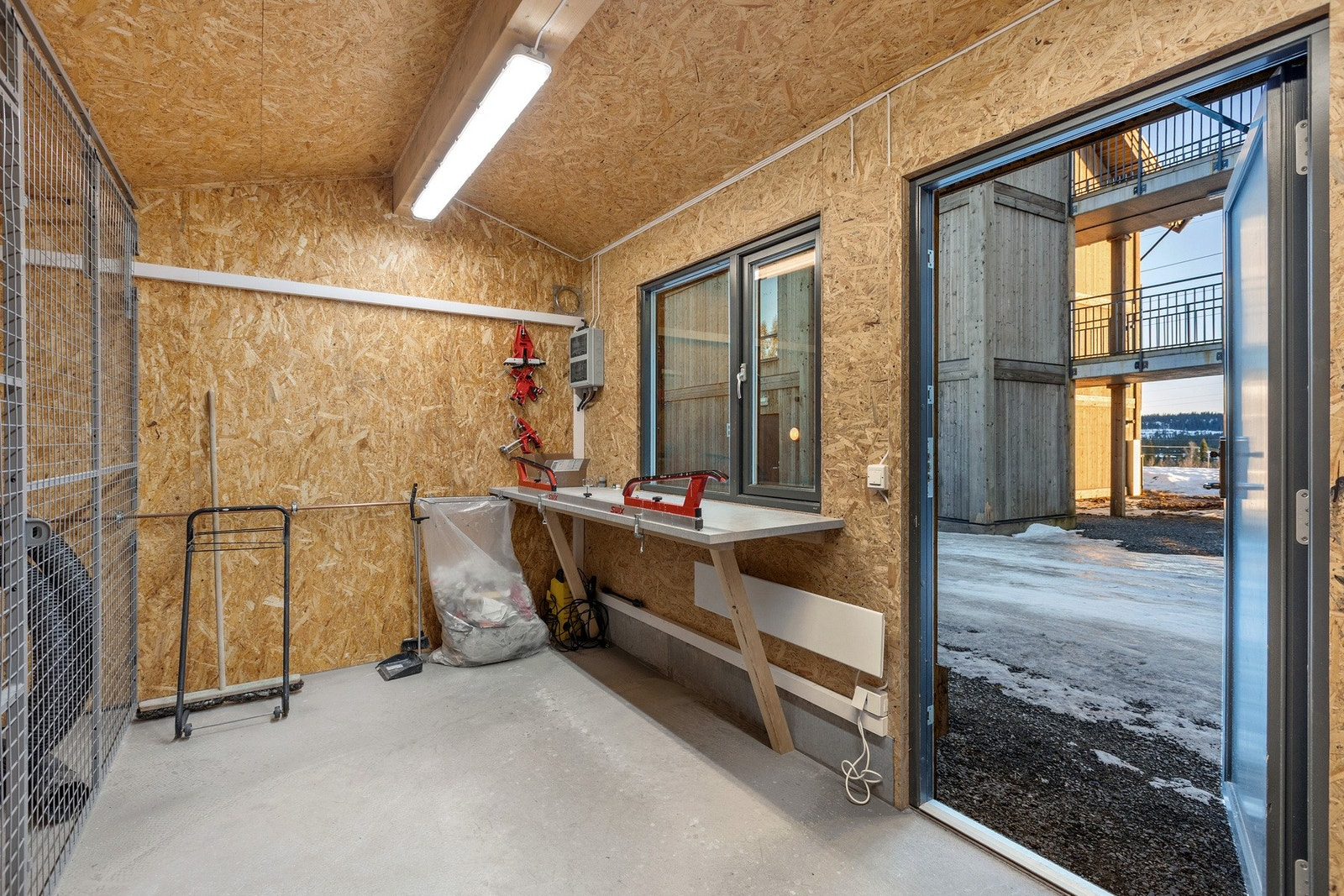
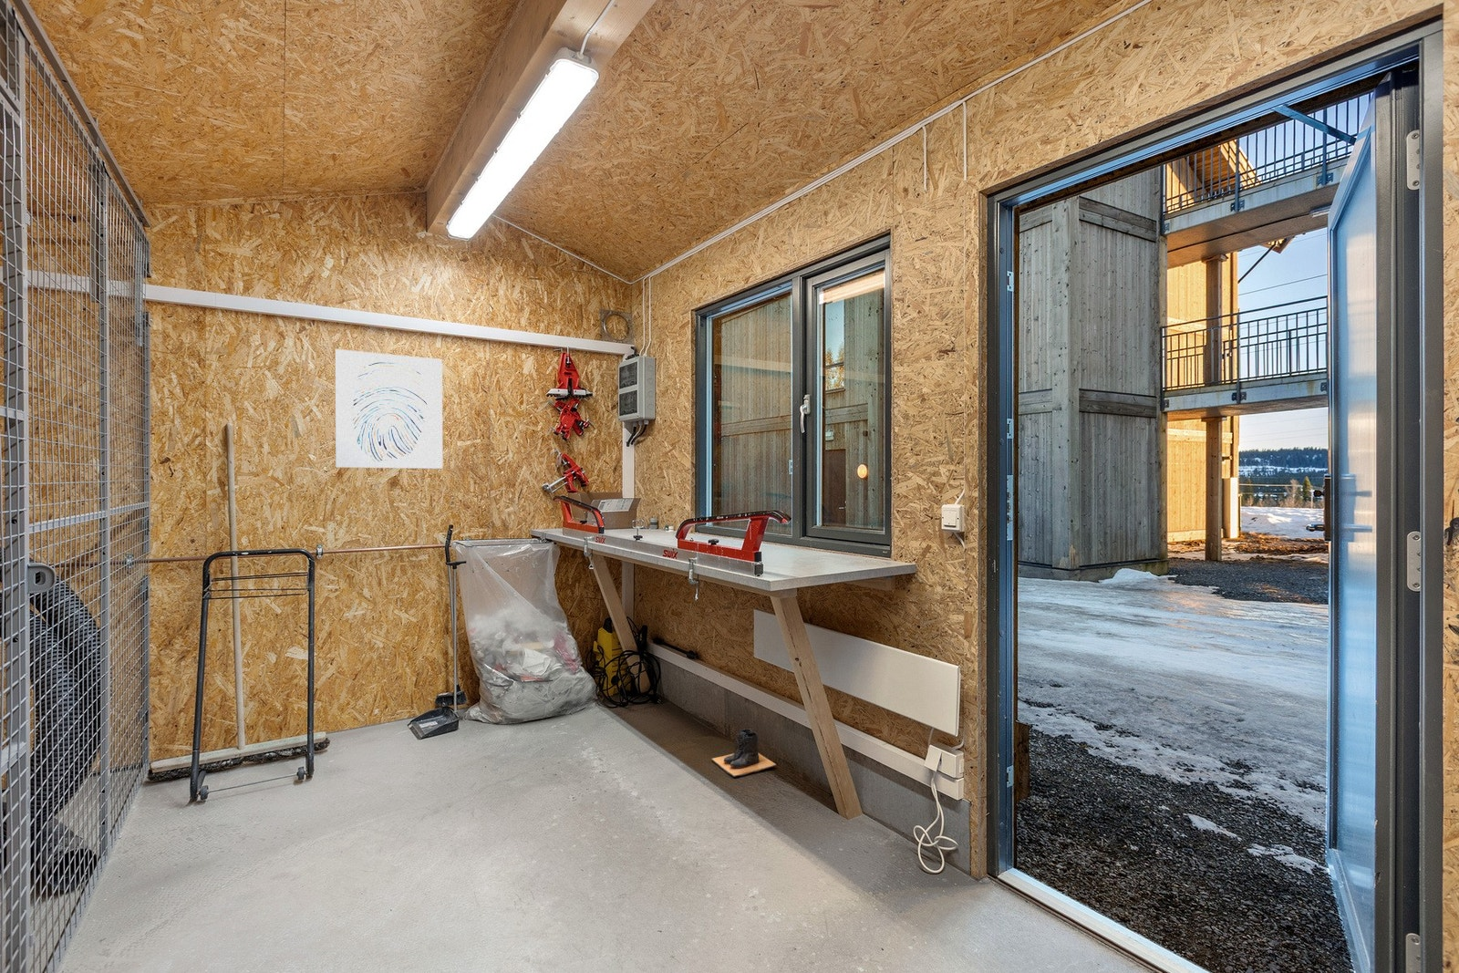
+ wall art [334,349,443,469]
+ boots [710,728,777,778]
